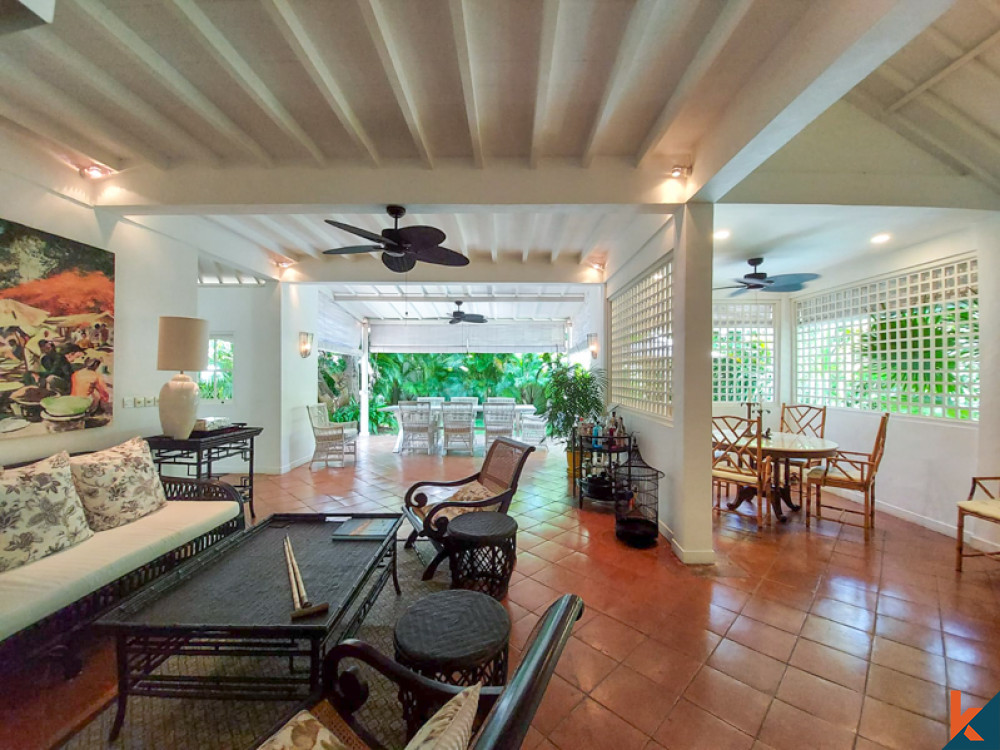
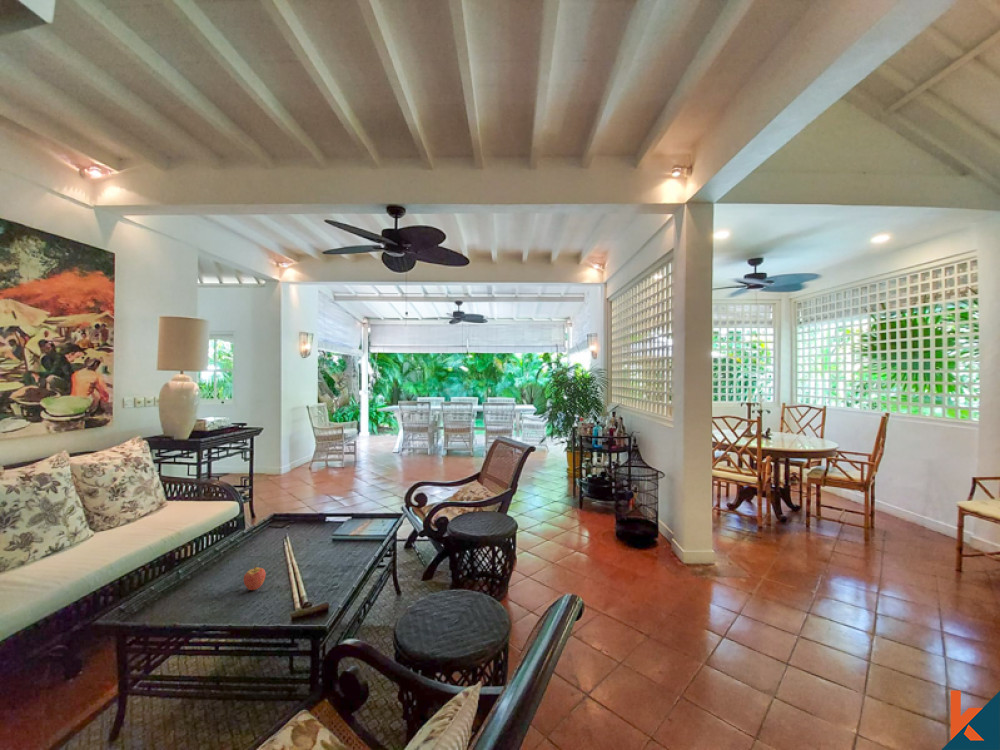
+ fruit [243,564,267,591]
